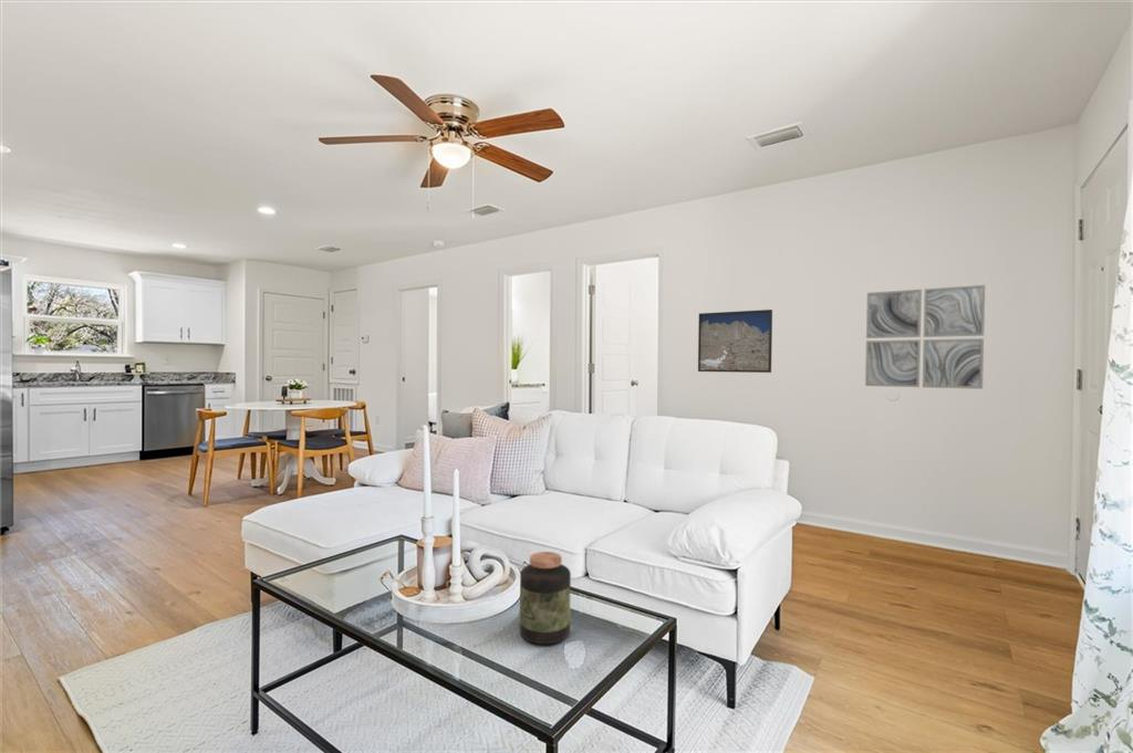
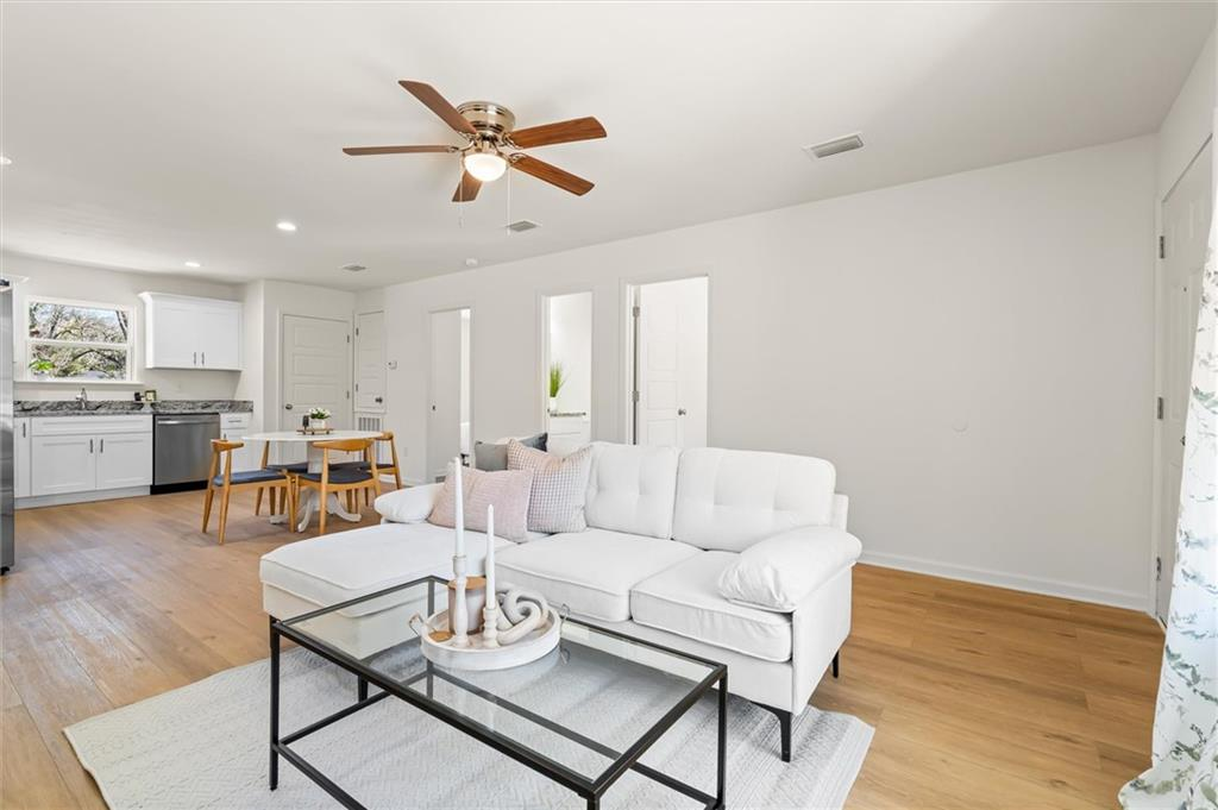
- jar [519,551,572,645]
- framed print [697,308,773,374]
- wall art [864,284,986,390]
